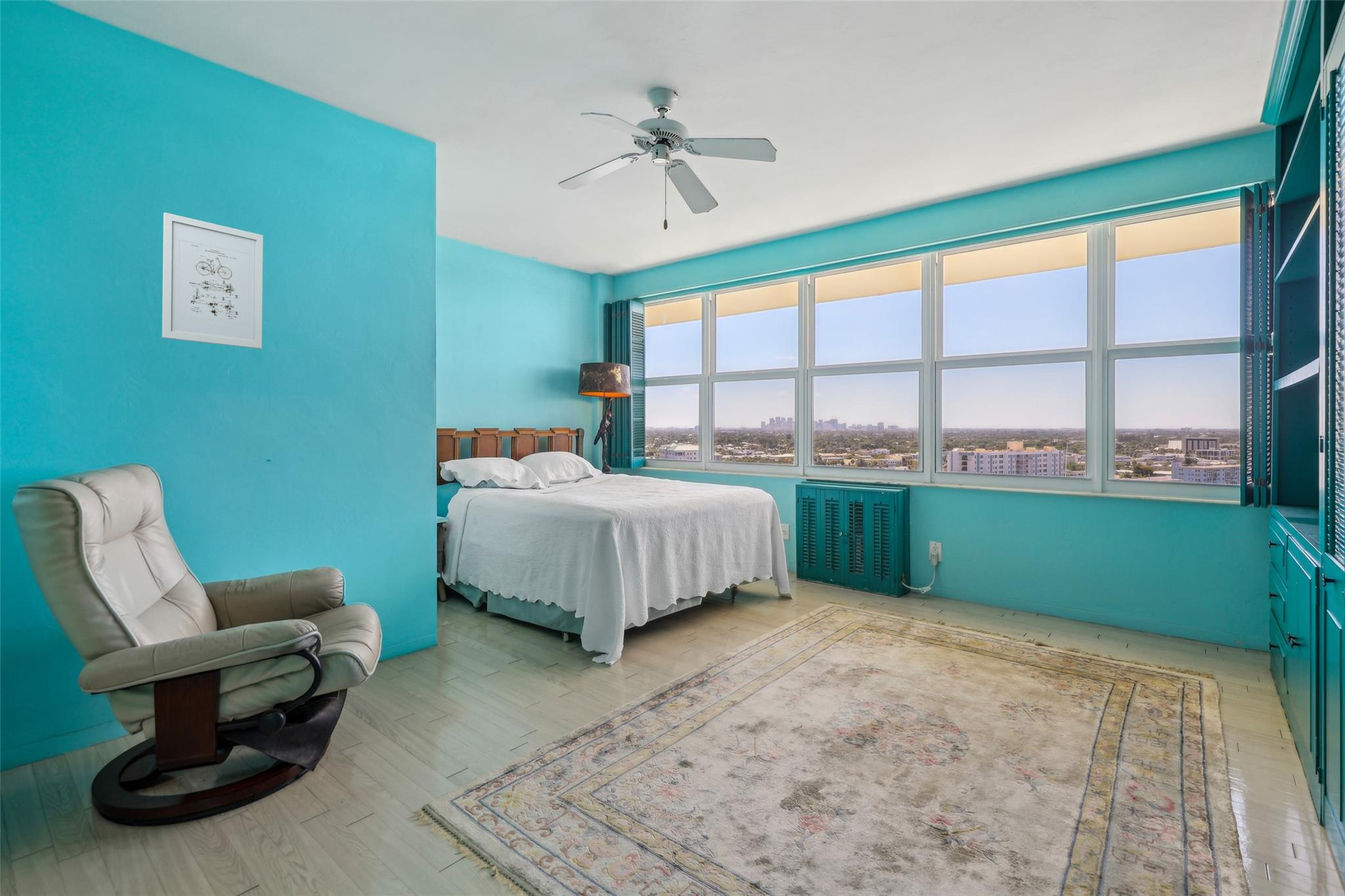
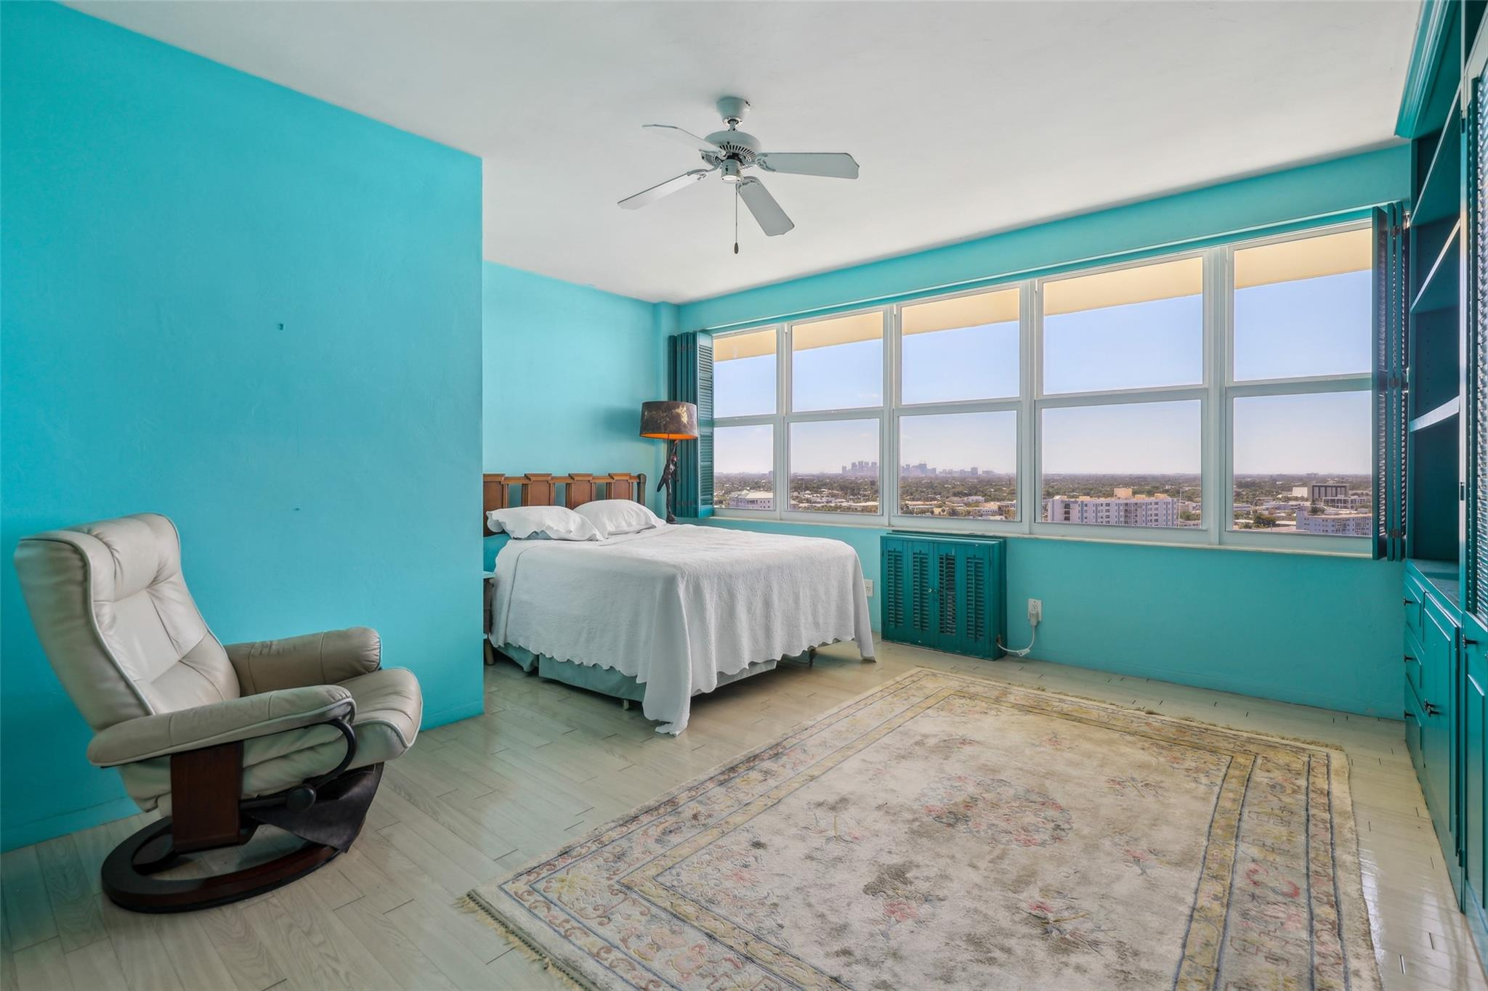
- wall art [162,212,263,350]
